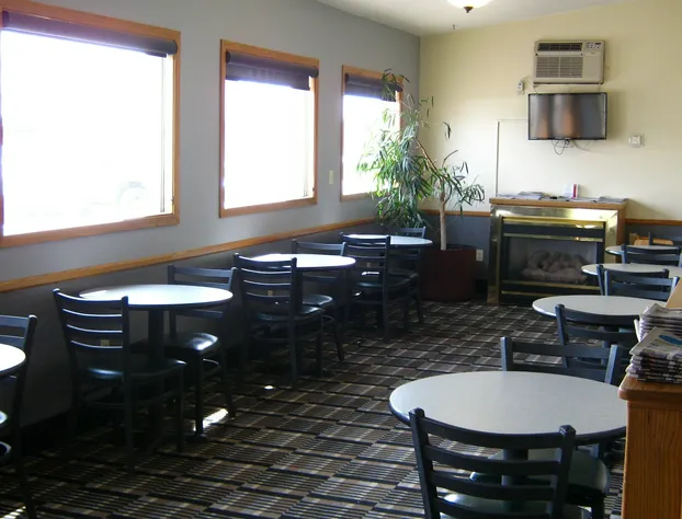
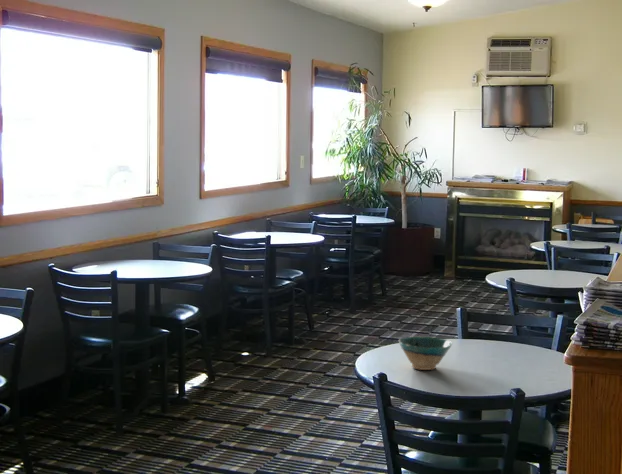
+ bowl [398,336,453,371]
